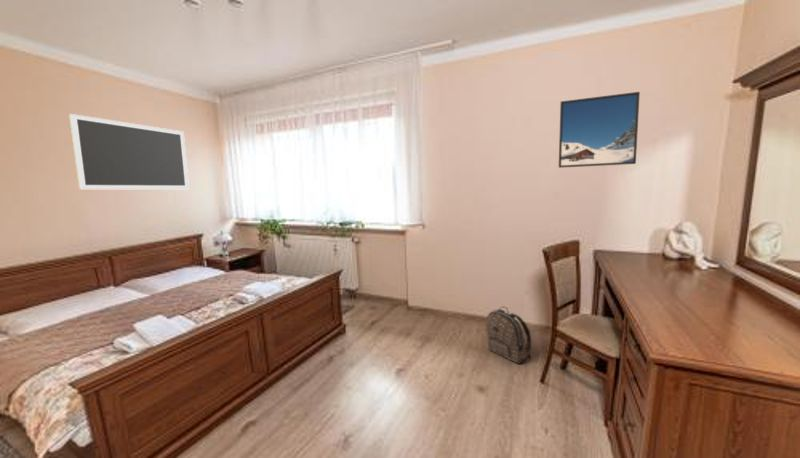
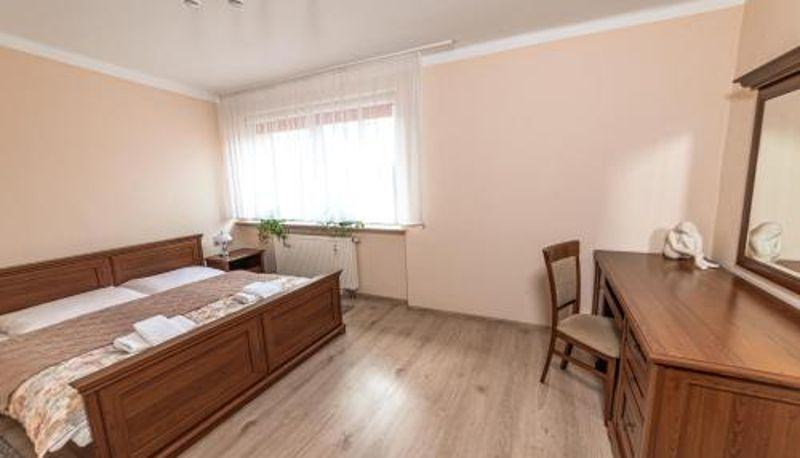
- chalkboard [68,113,190,190]
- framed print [558,91,641,169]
- backpack [485,306,532,365]
